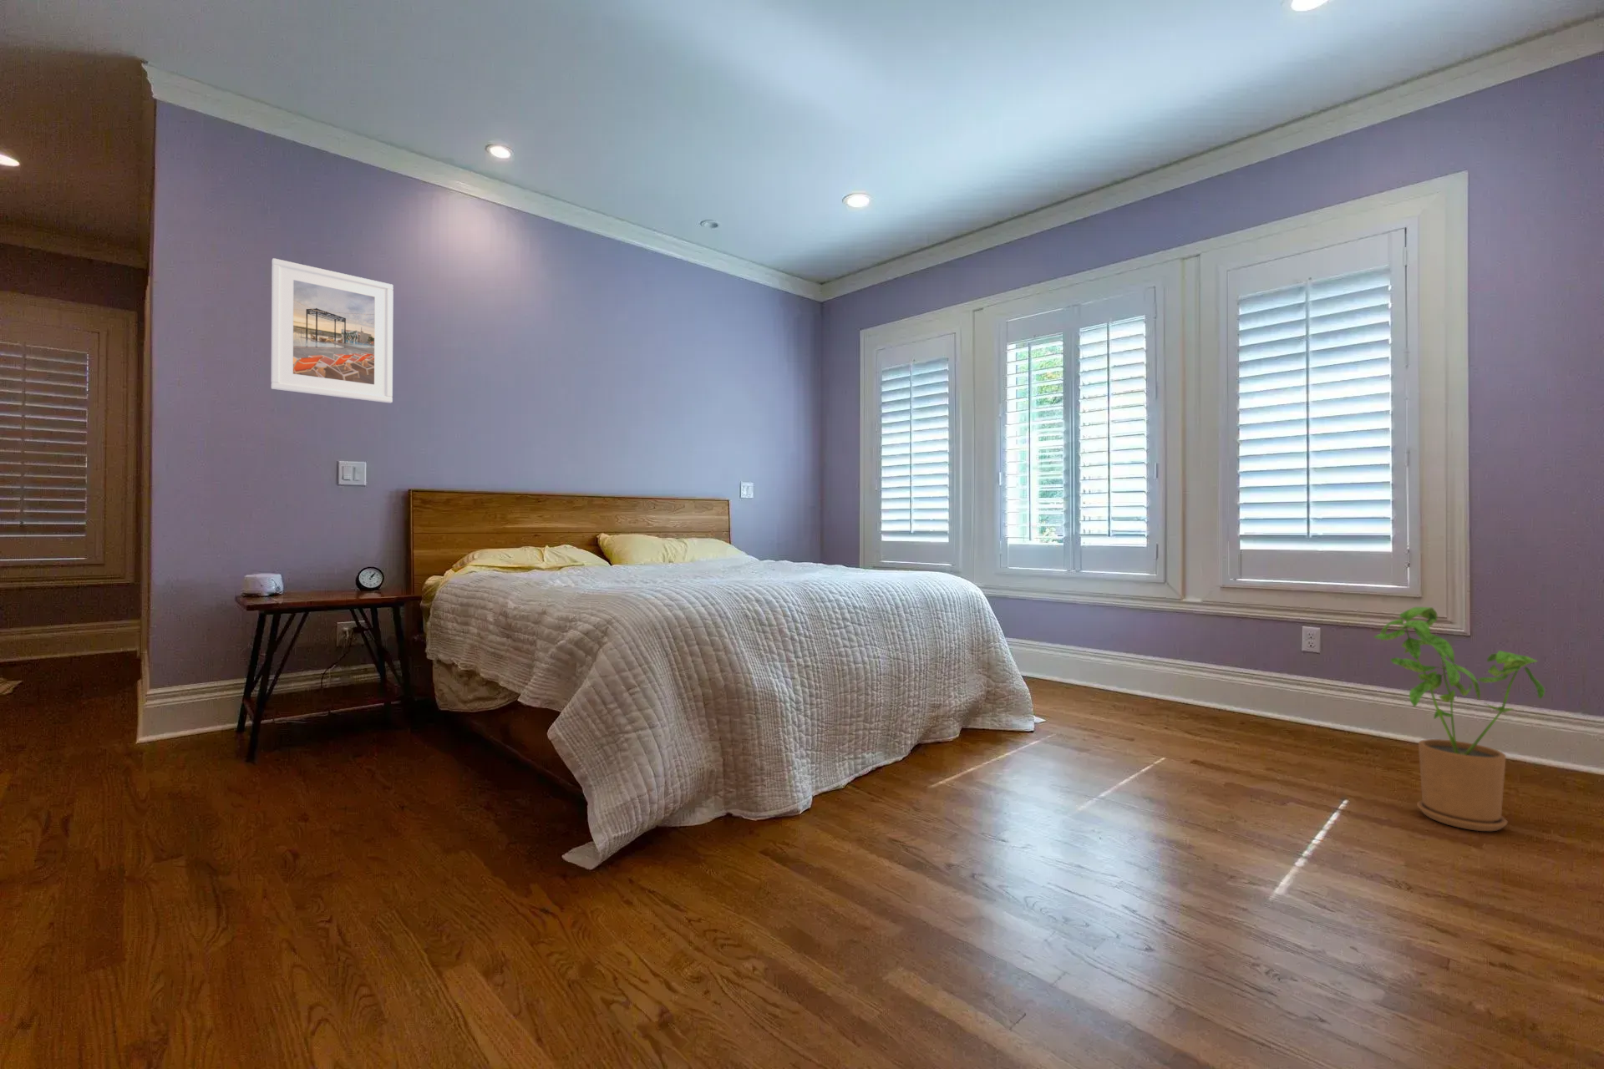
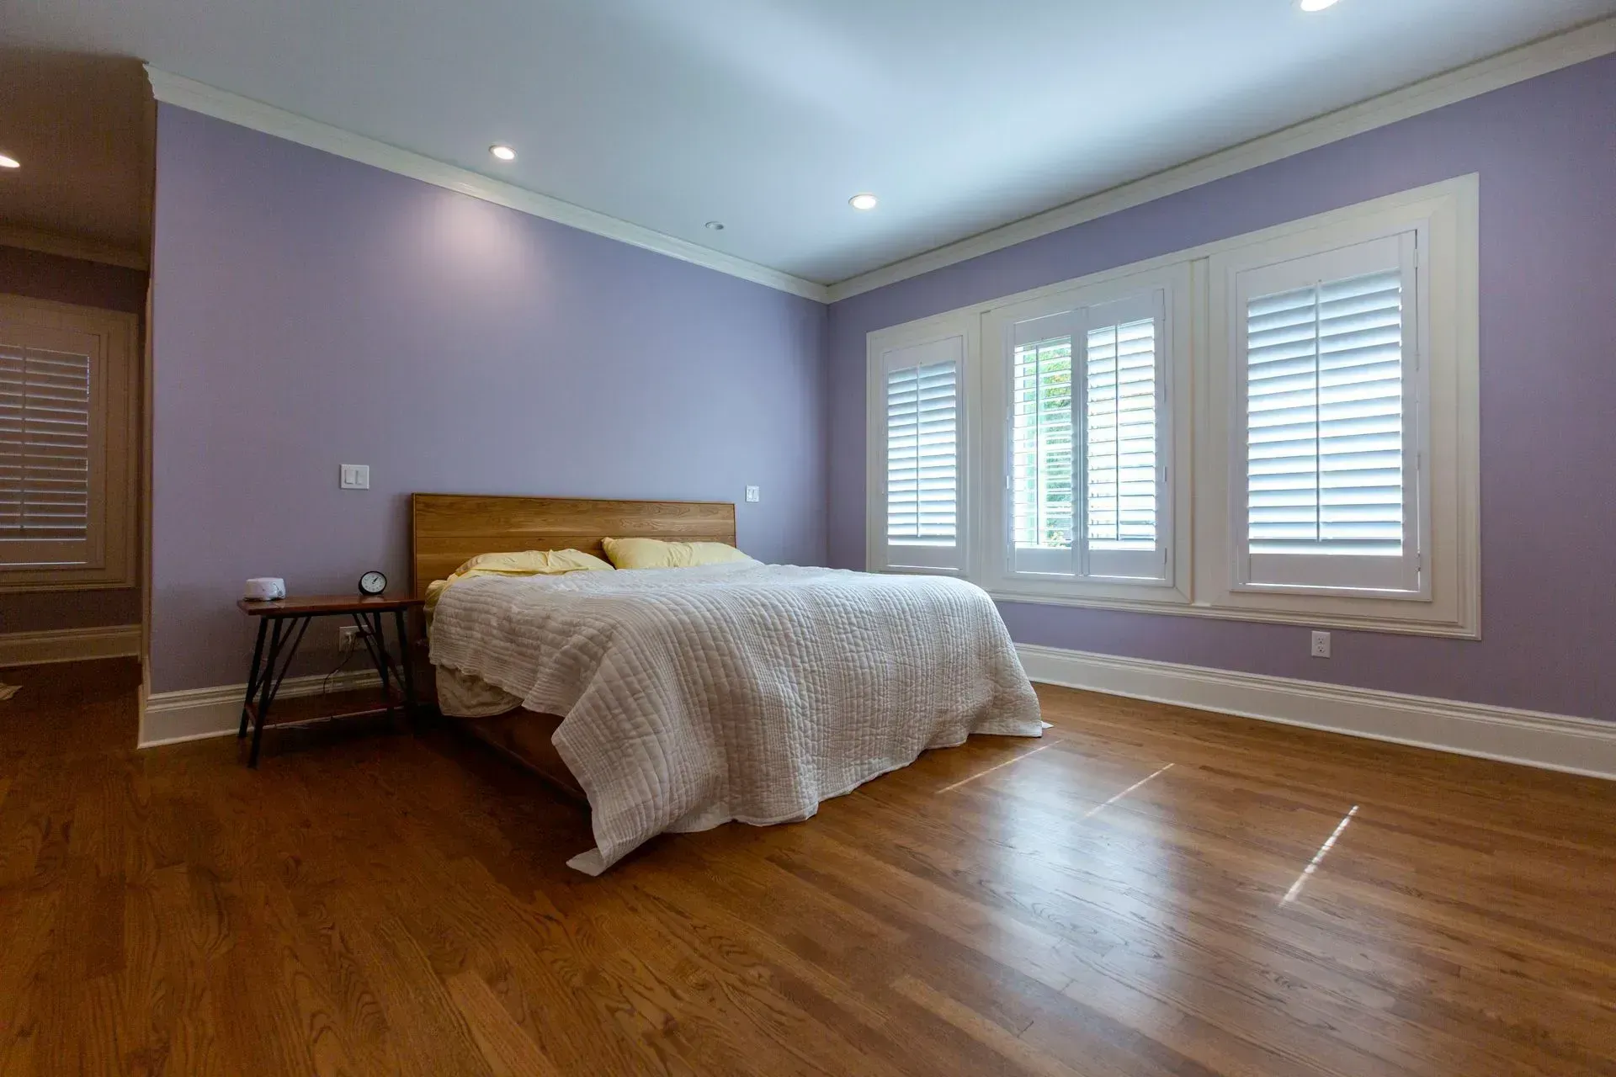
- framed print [271,258,394,403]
- house plant [1374,605,1546,832]
